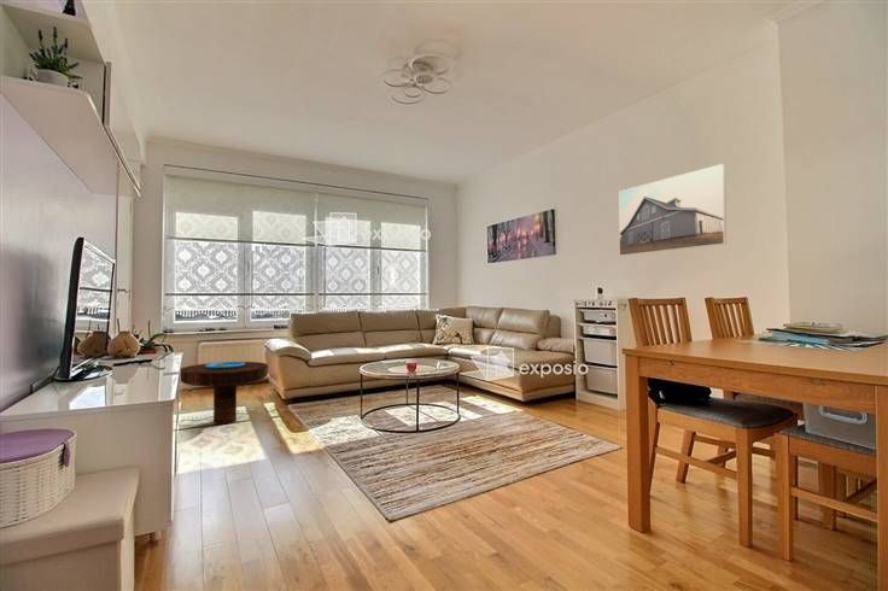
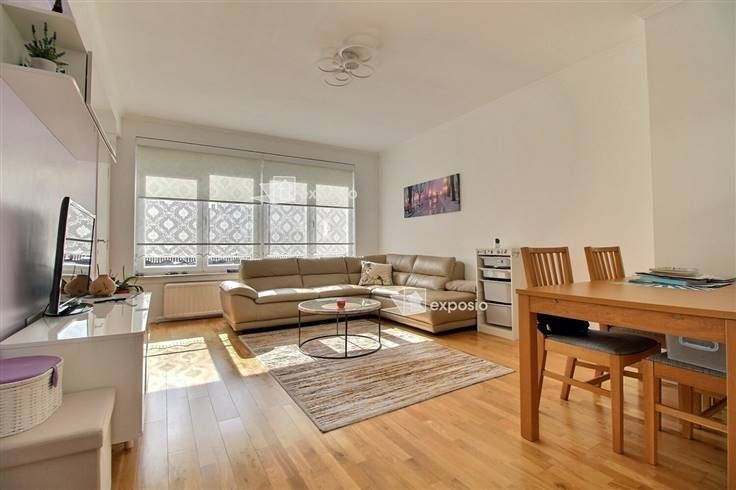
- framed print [618,163,728,257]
- side table [180,361,269,426]
